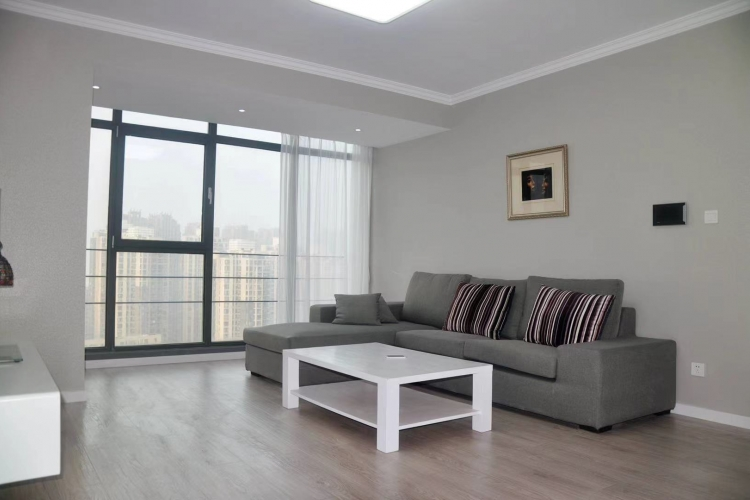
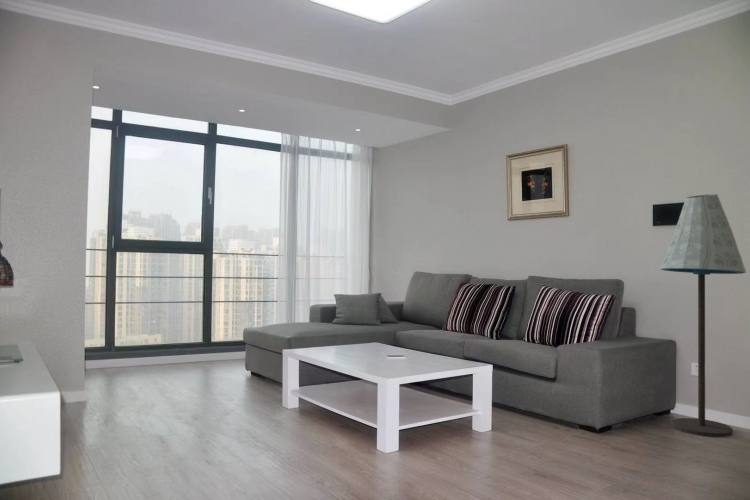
+ floor lamp [659,193,747,438]
